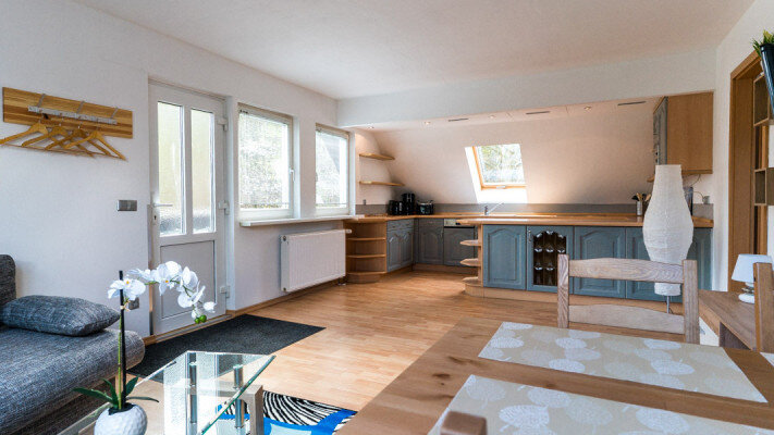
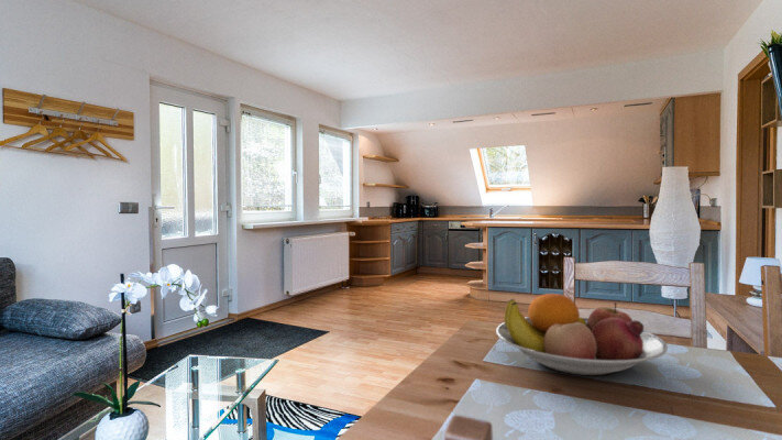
+ fruit bowl [495,293,669,376]
